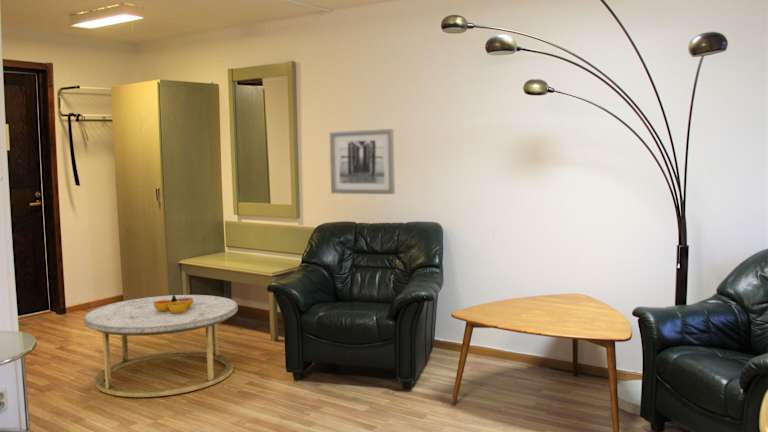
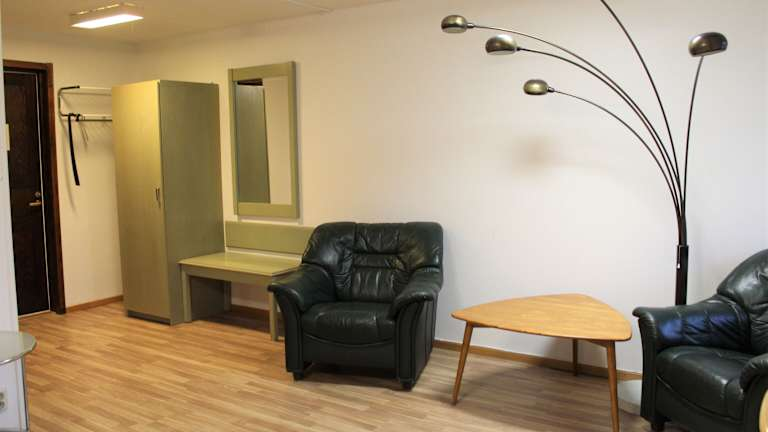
- decorative bowl [154,295,193,314]
- wall art [329,128,396,195]
- coffee table [83,294,239,398]
